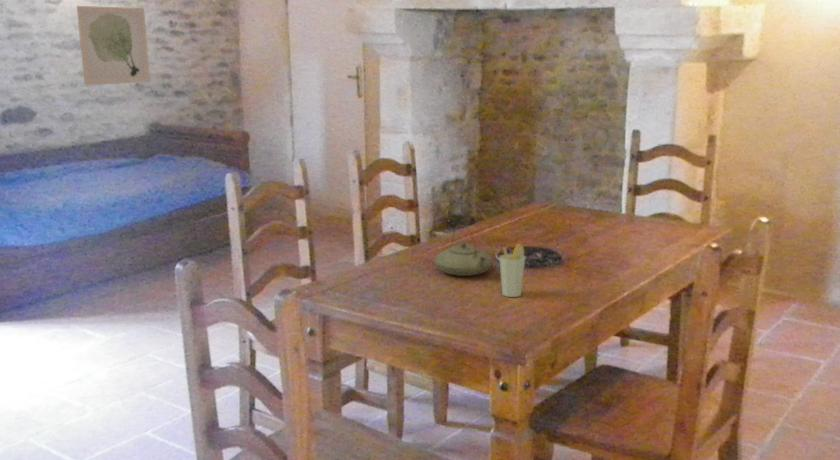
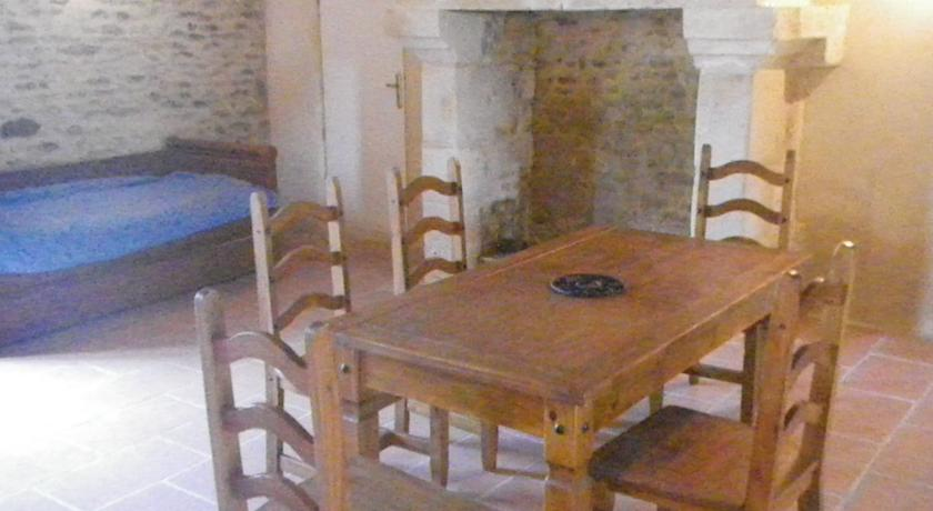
- teapot [432,224,495,277]
- cup [498,243,527,298]
- wall art [76,5,151,86]
